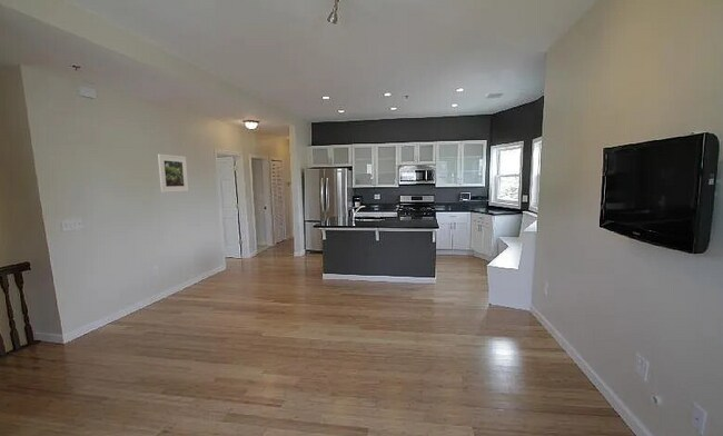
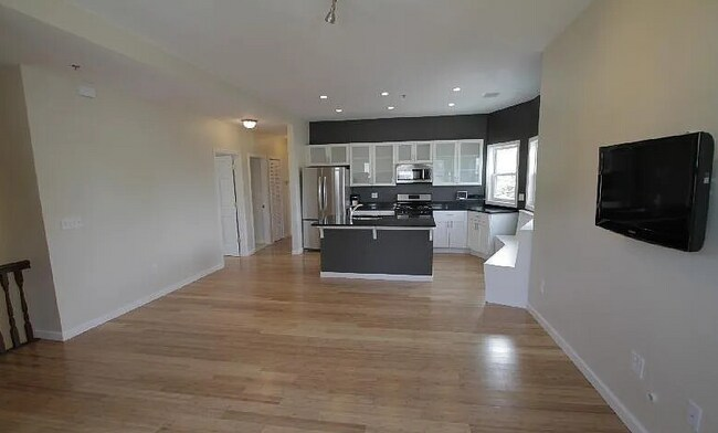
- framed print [157,153,189,194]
